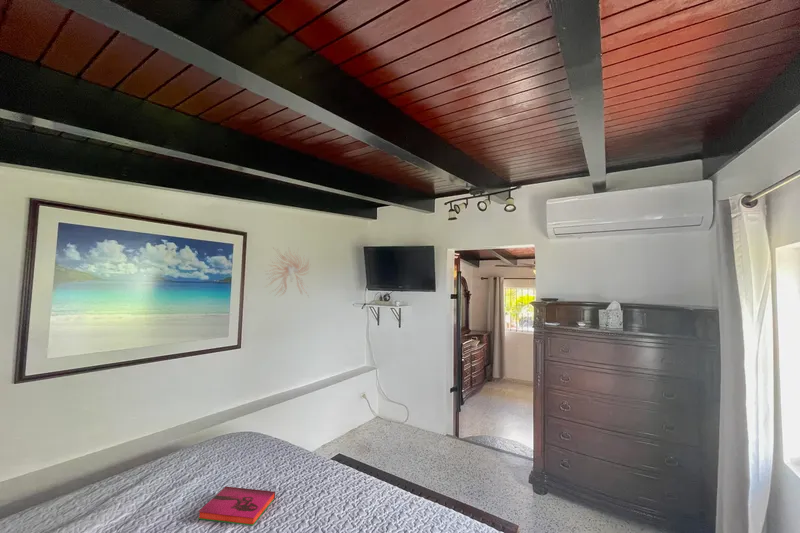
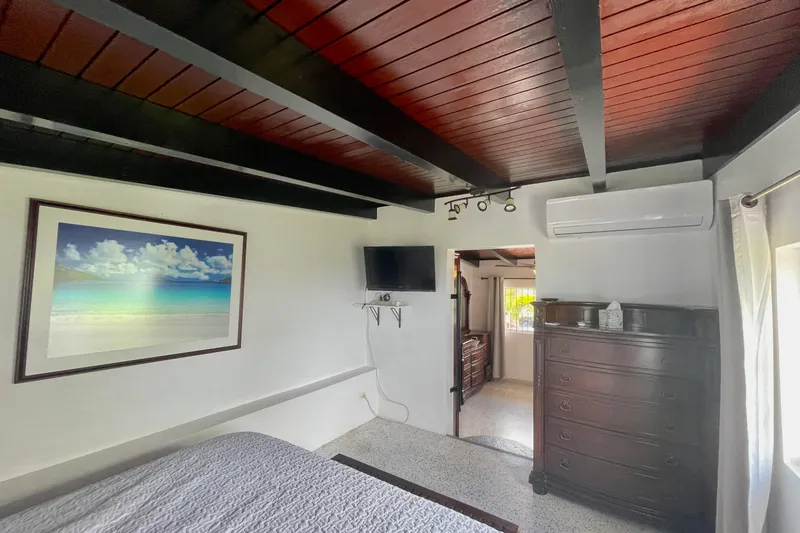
- wall sculpture [264,246,311,299]
- hardback book [197,486,276,526]
